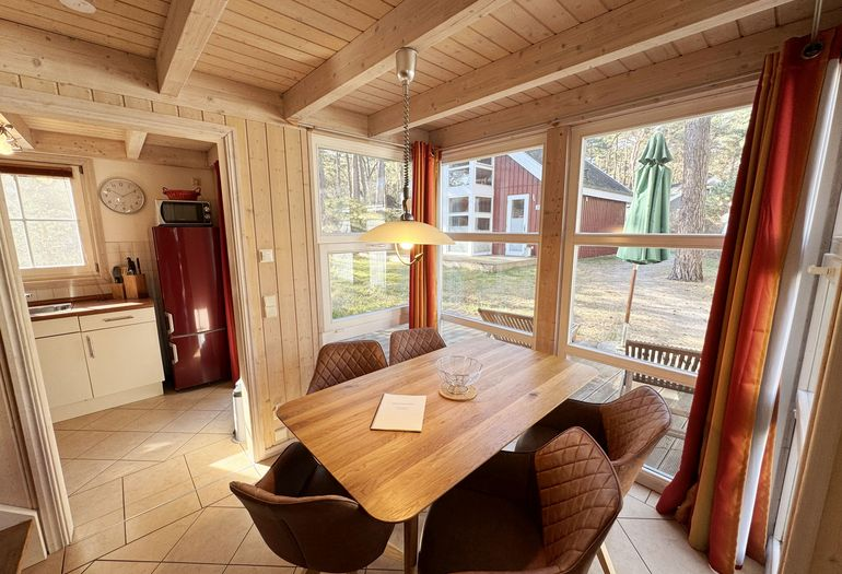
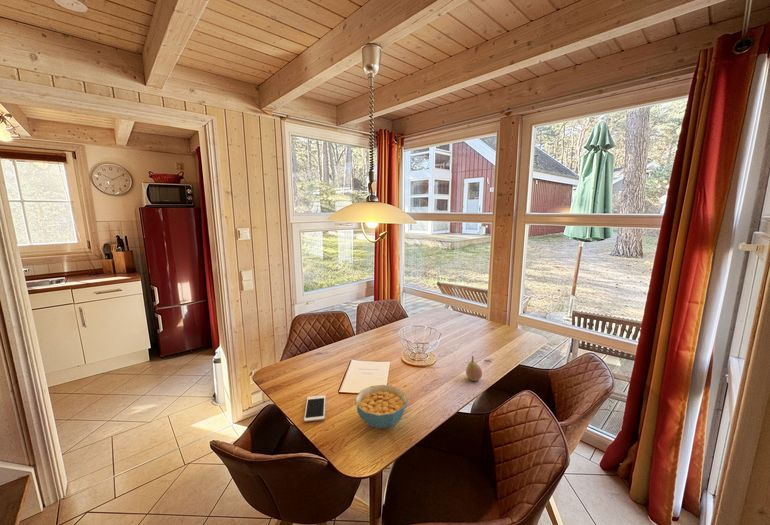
+ cell phone [303,394,327,423]
+ cereal bowl [354,384,408,429]
+ fruit [465,355,483,382]
